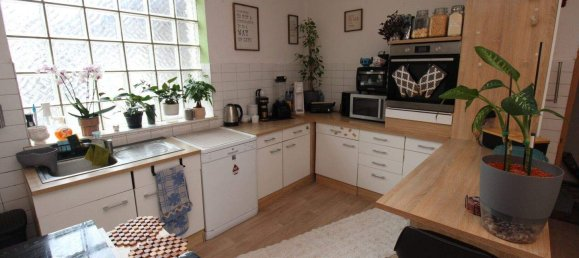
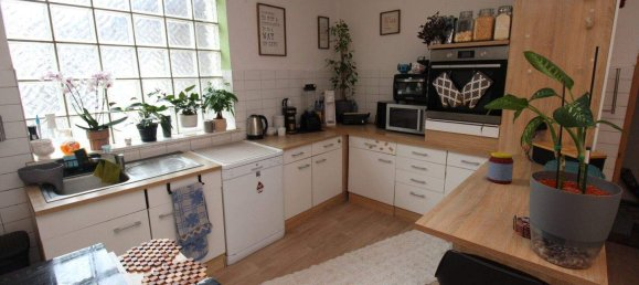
+ jar [487,151,514,184]
